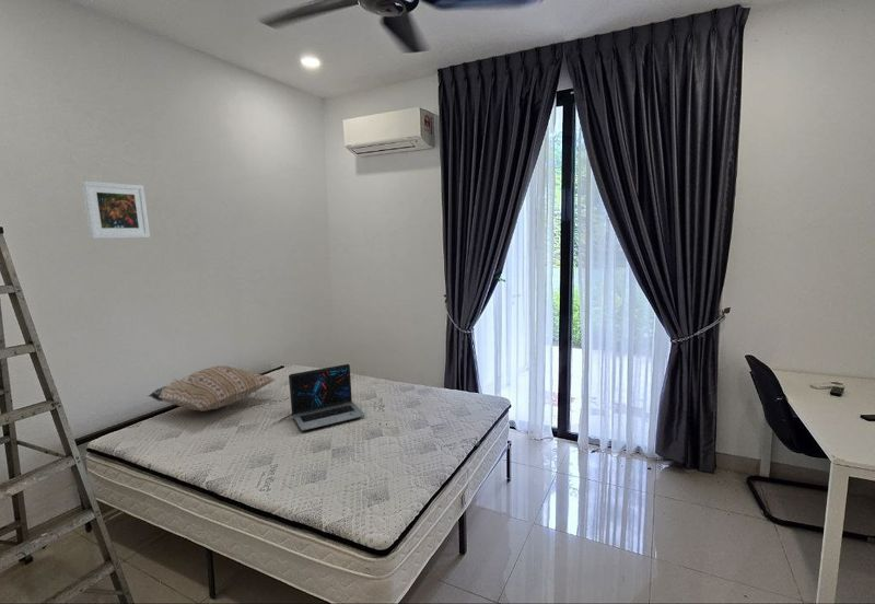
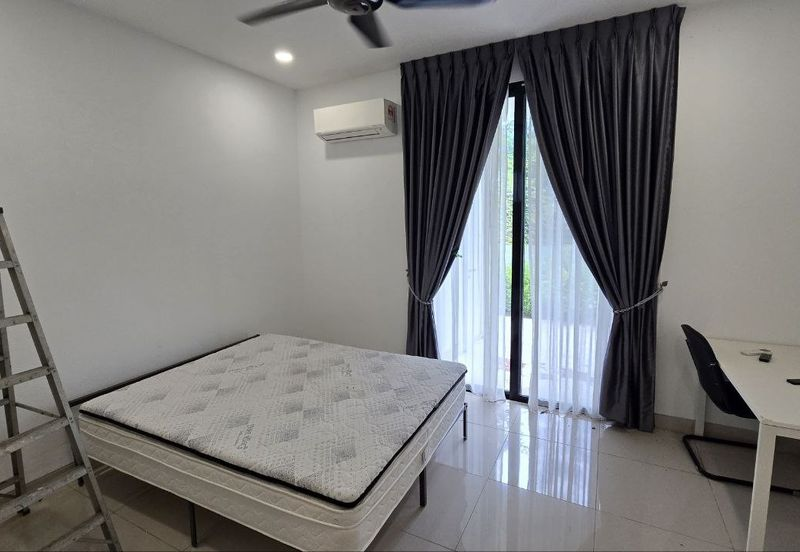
- cushion [147,364,276,413]
- laptop [288,363,366,431]
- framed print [81,179,151,240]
